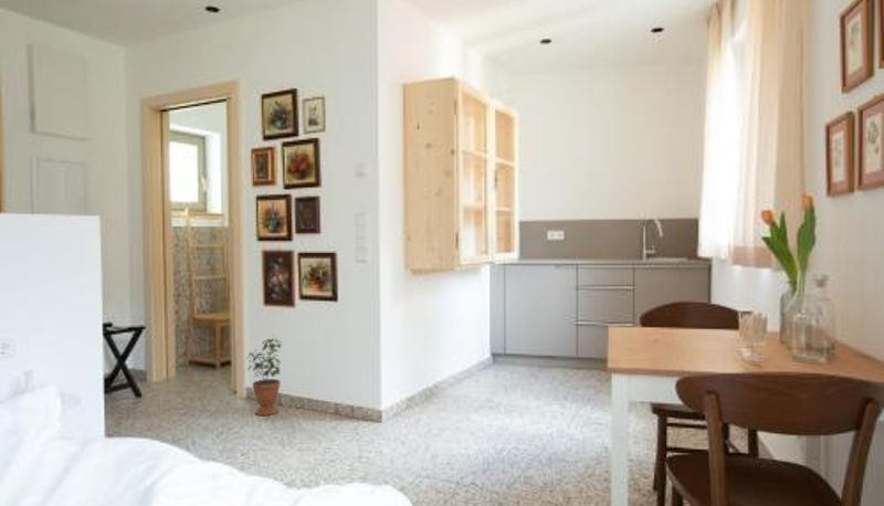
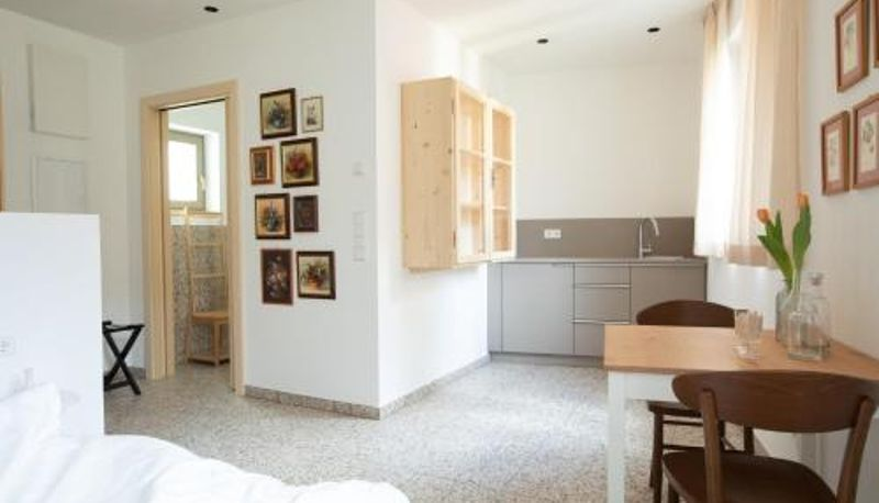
- potted plant [246,334,283,417]
